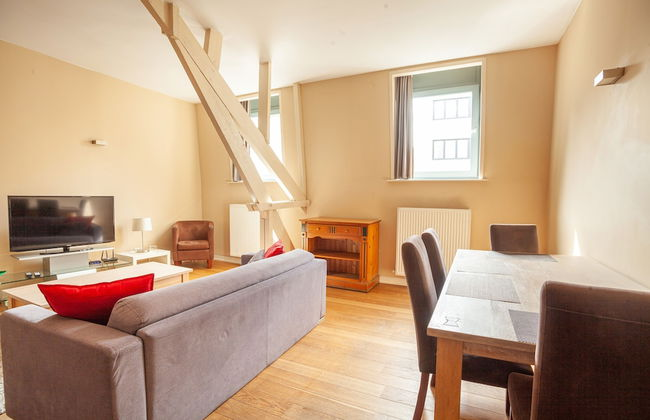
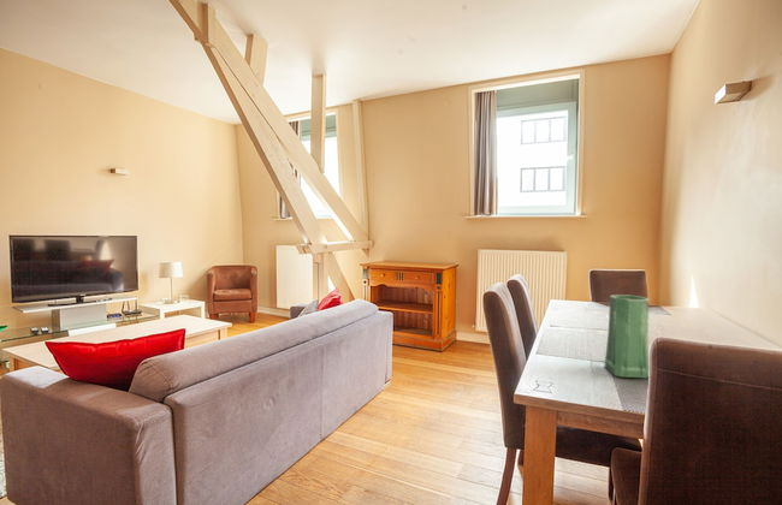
+ vase [603,293,650,379]
